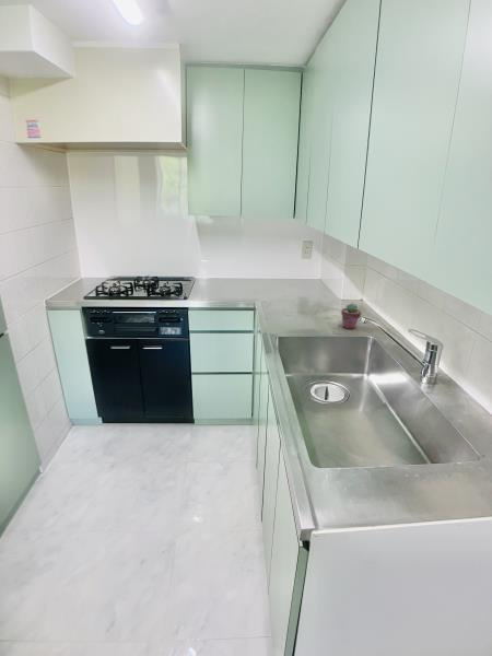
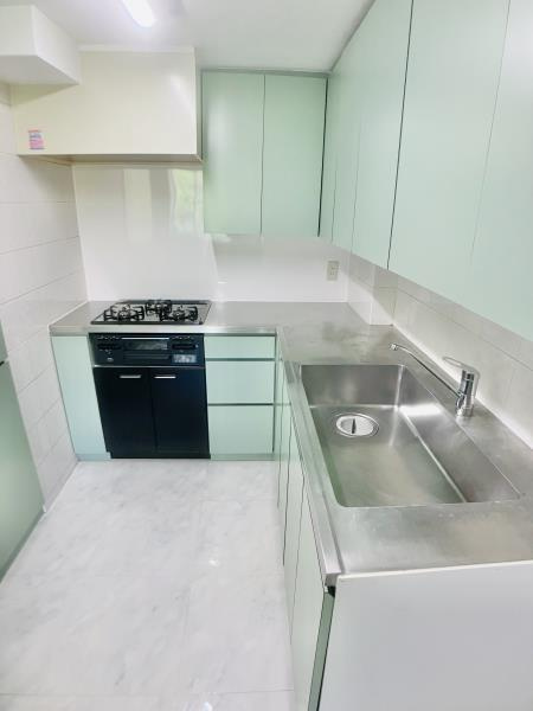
- potted succulent [340,302,362,330]
